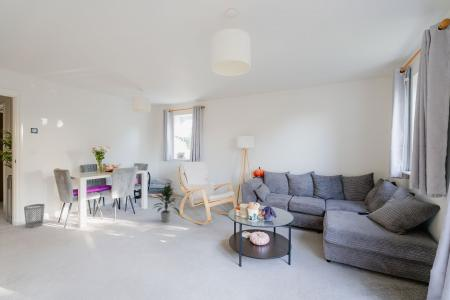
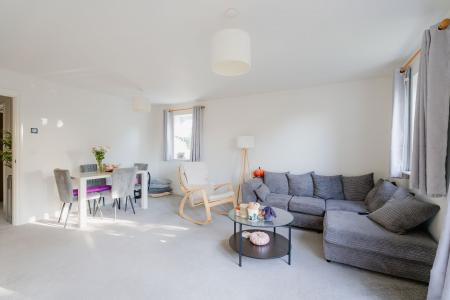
- indoor plant [153,183,181,223]
- wastebasket [23,203,45,228]
